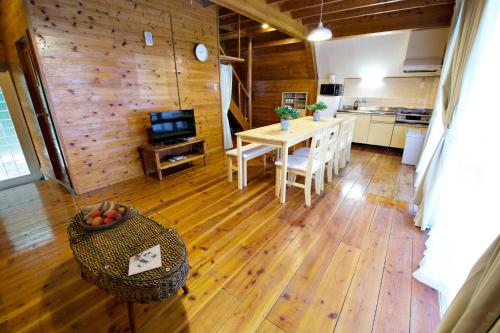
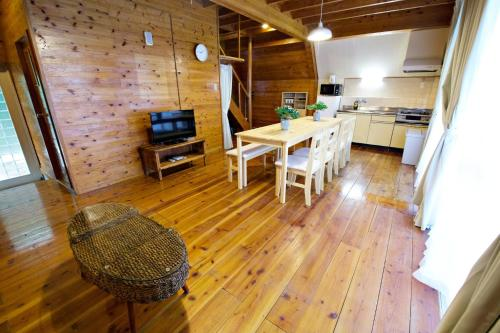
- fruit bowl [78,199,131,231]
- architectural model [127,243,163,277]
